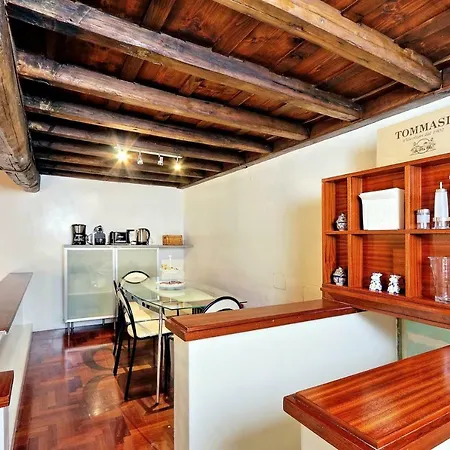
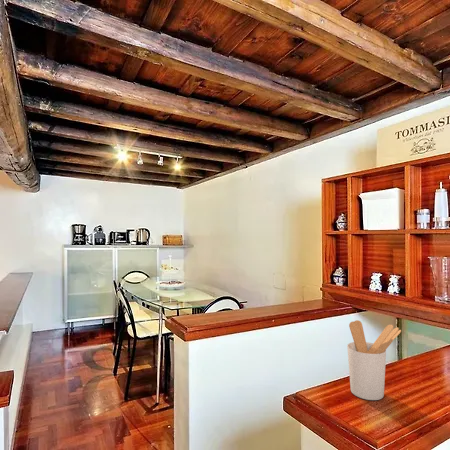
+ utensil holder [346,319,402,401]
